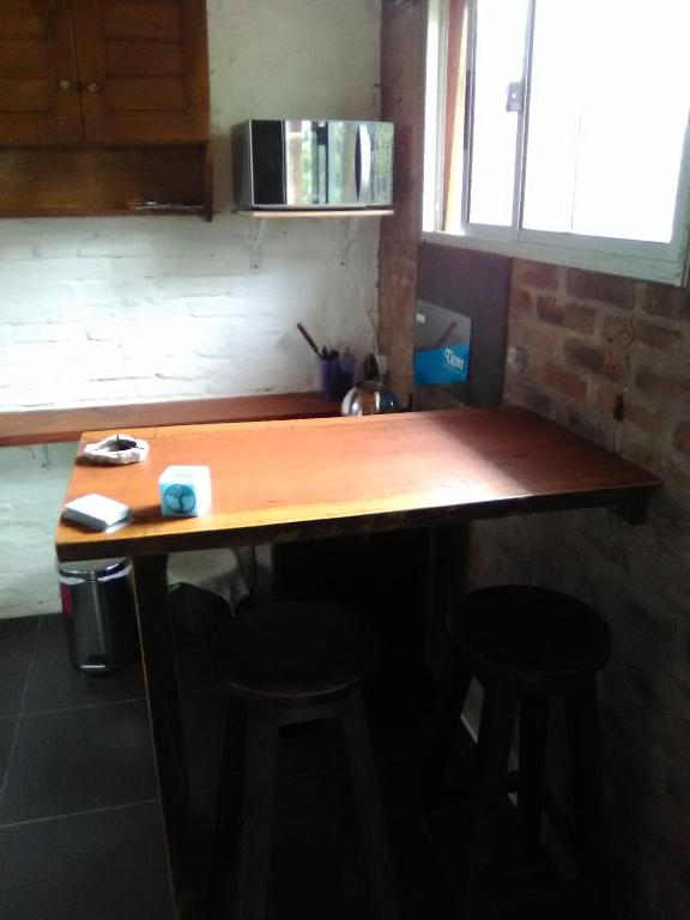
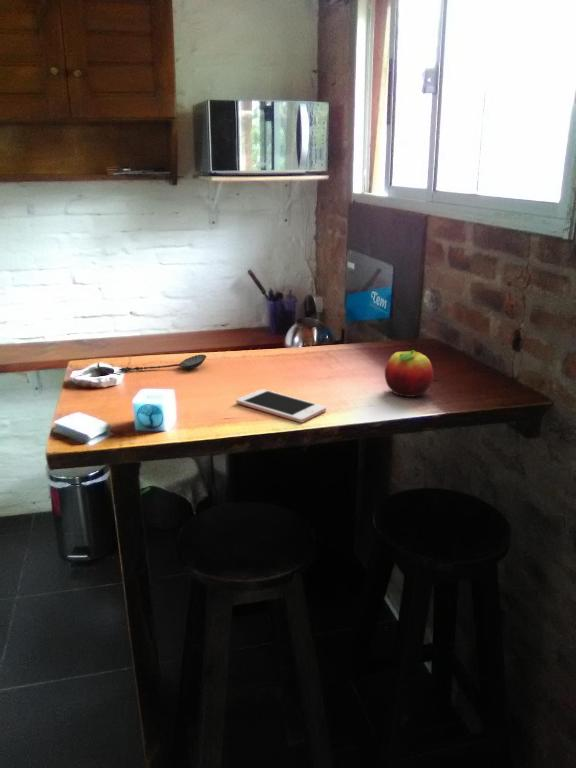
+ fruit [384,349,434,398]
+ spoon [118,354,207,372]
+ cell phone [235,388,327,424]
